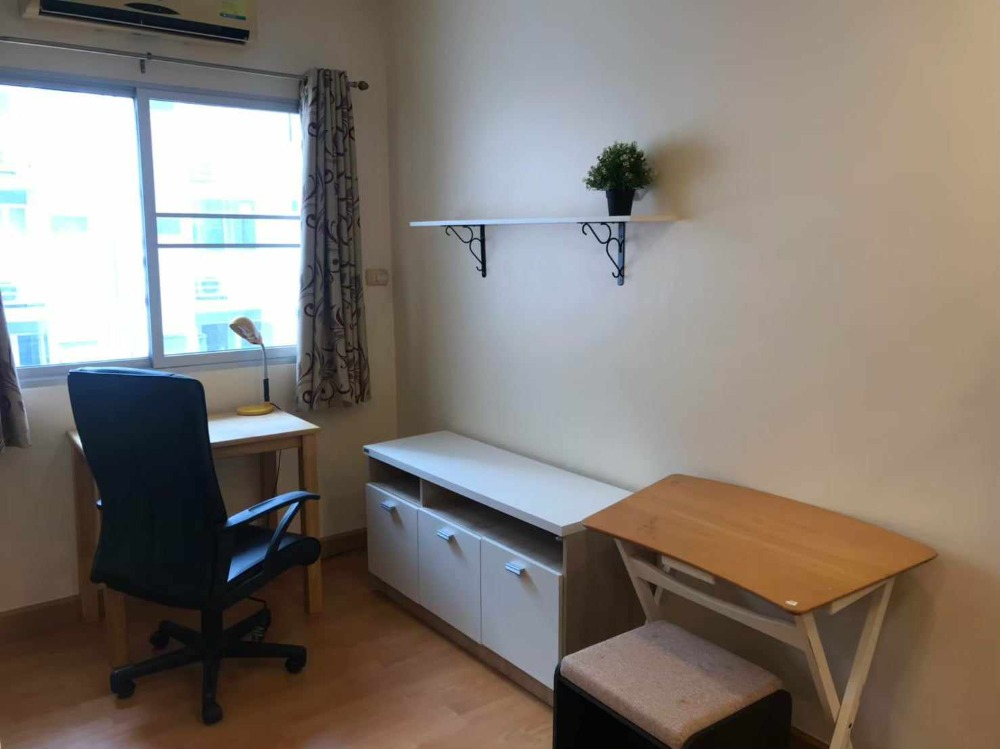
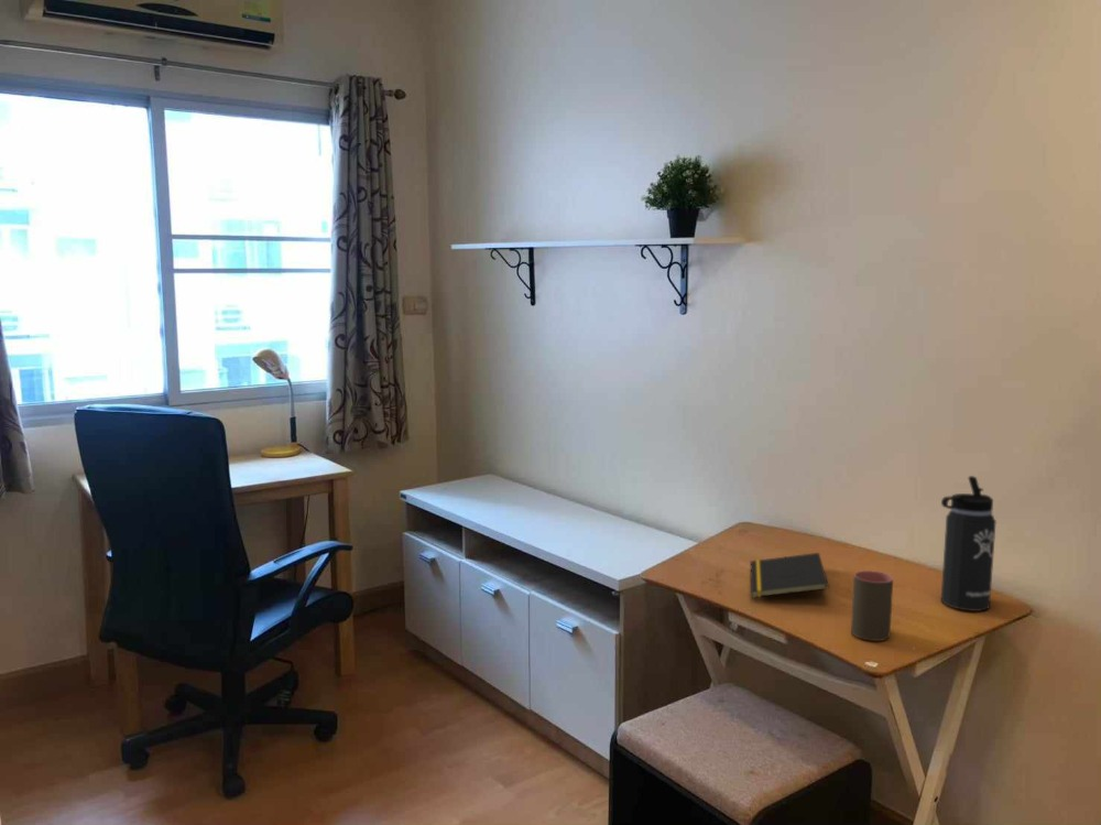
+ notepad [750,552,830,598]
+ cup [850,569,894,642]
+ thermos bottle [940,475,998,612]
